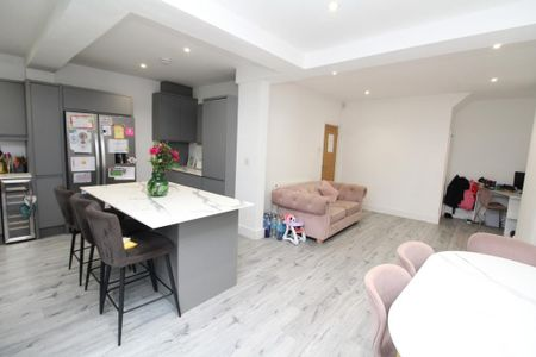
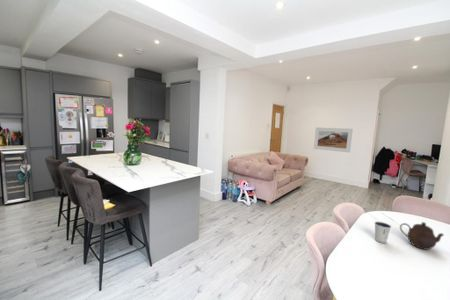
+ teapot [399,221,445,251]
+ dixie cup [374,221,392,244]
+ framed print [313,126,354,154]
